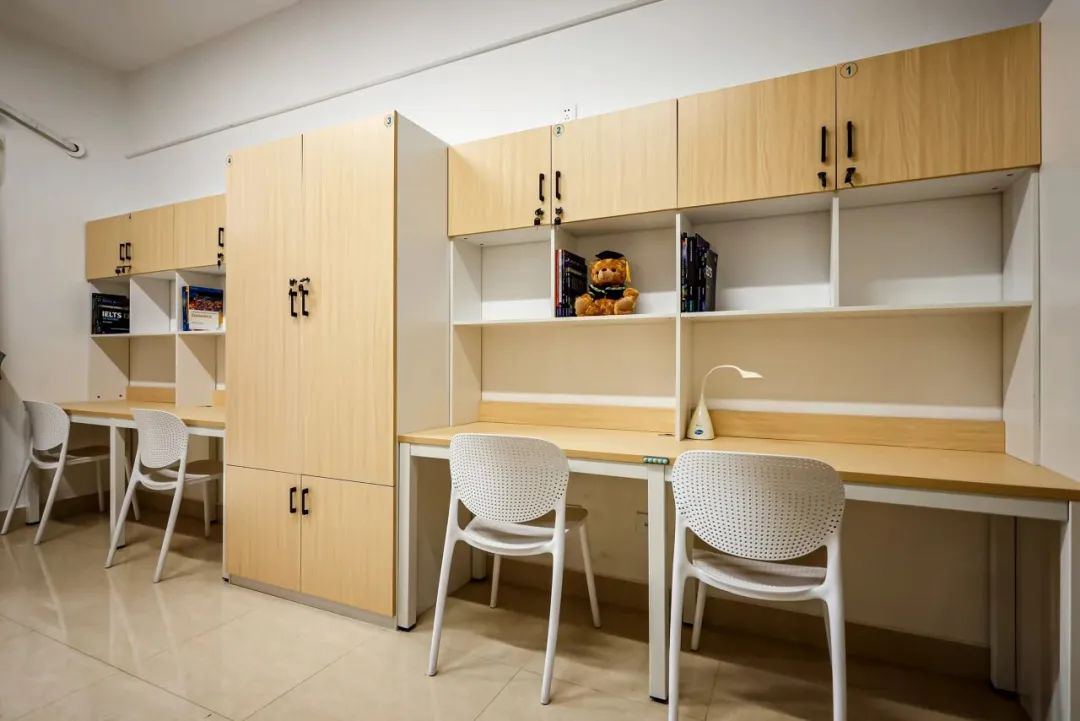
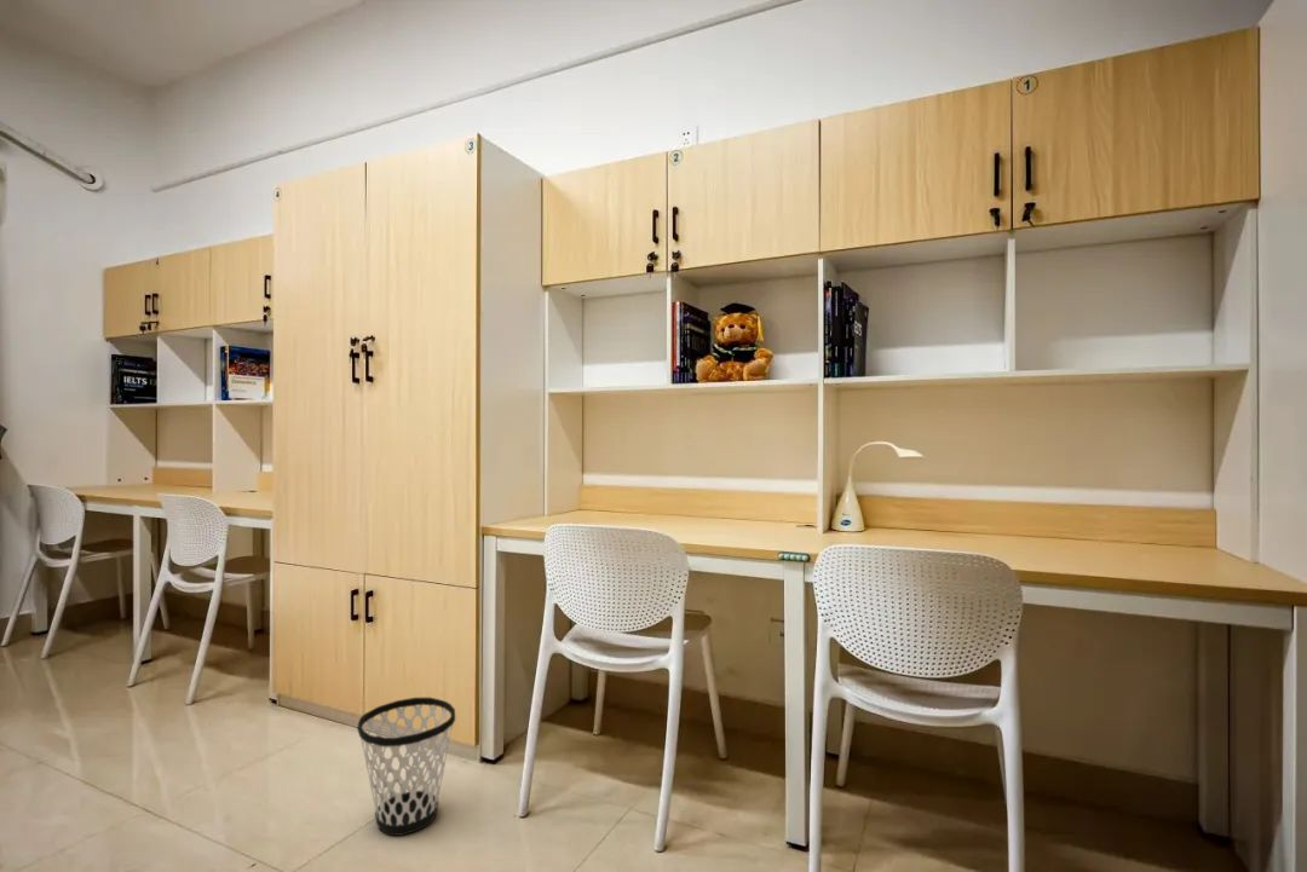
+ wastebasket [356,697,456,837]
